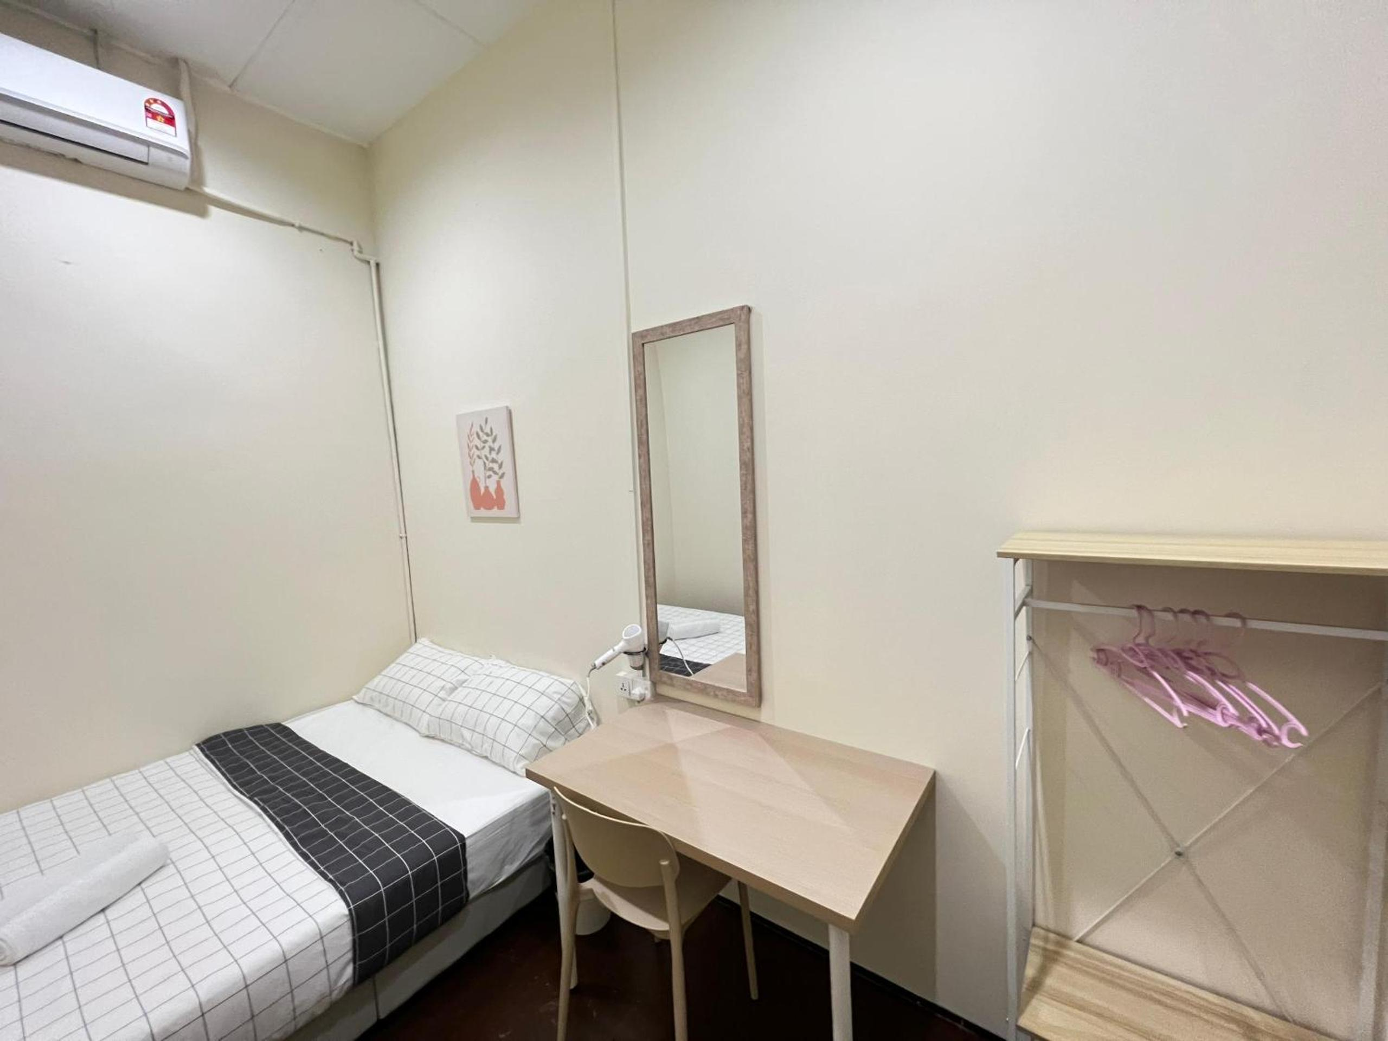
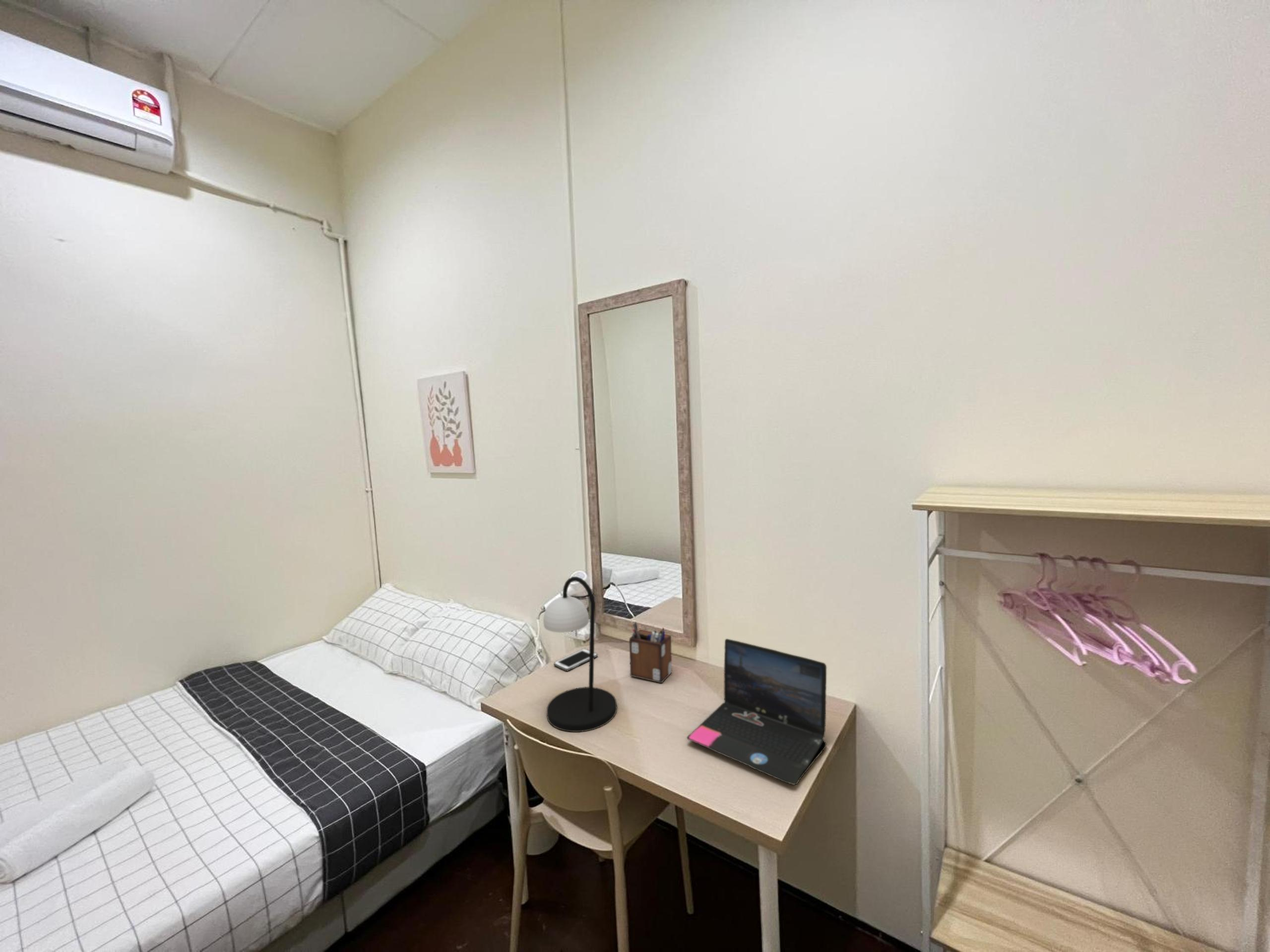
+ laptop [686,638,827,785]
+ desk organizer [629,621,672,684]
+ cell phone [554,648,598,671]
+ table lamp [543,576,618,732]
